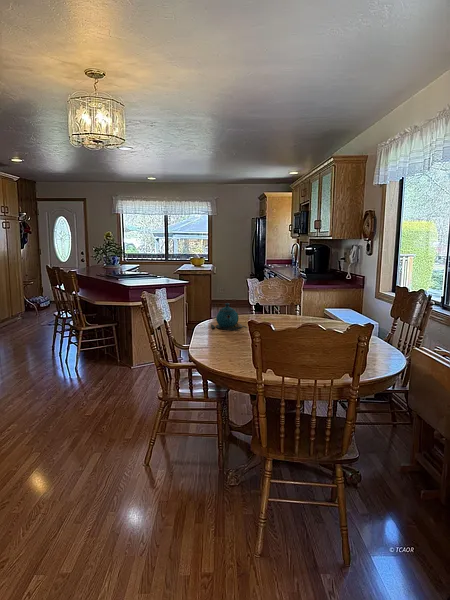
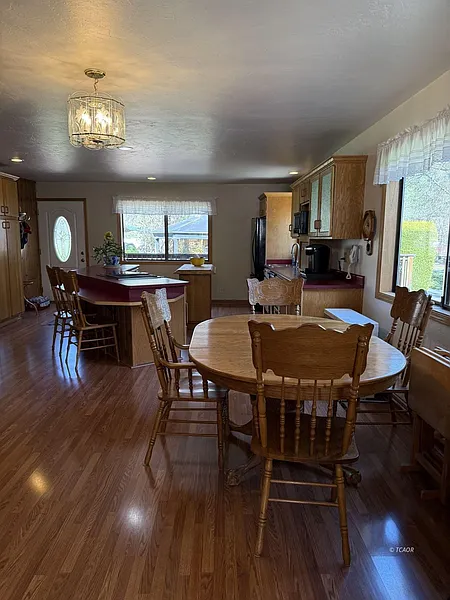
- teapot [210,302,247,331]
